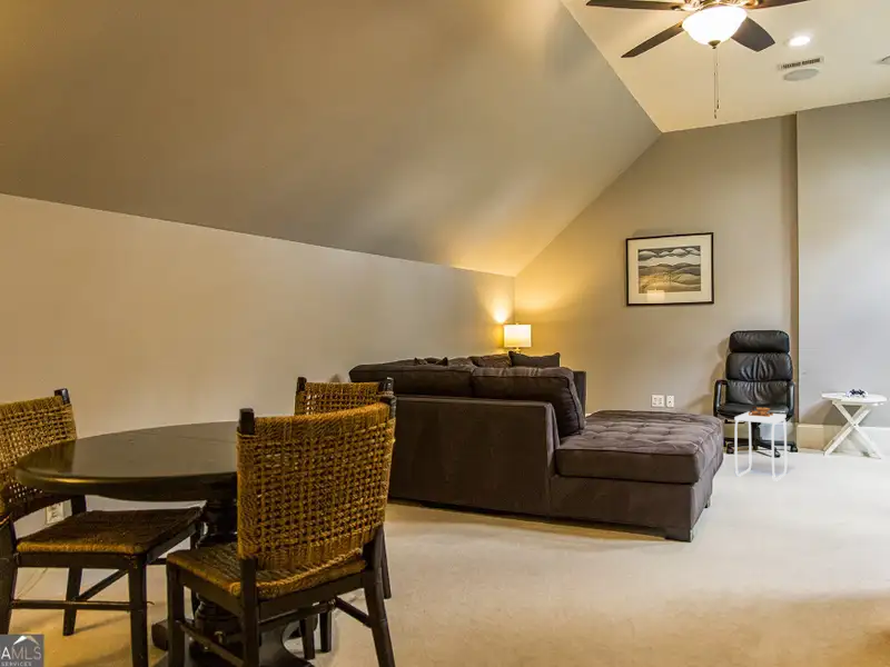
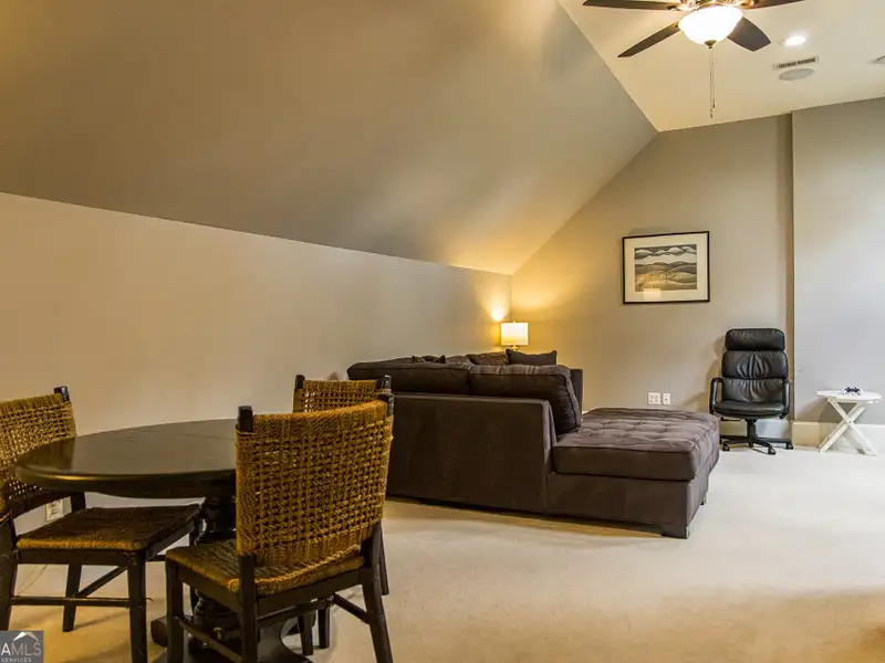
- side table [733,406,788,482]
